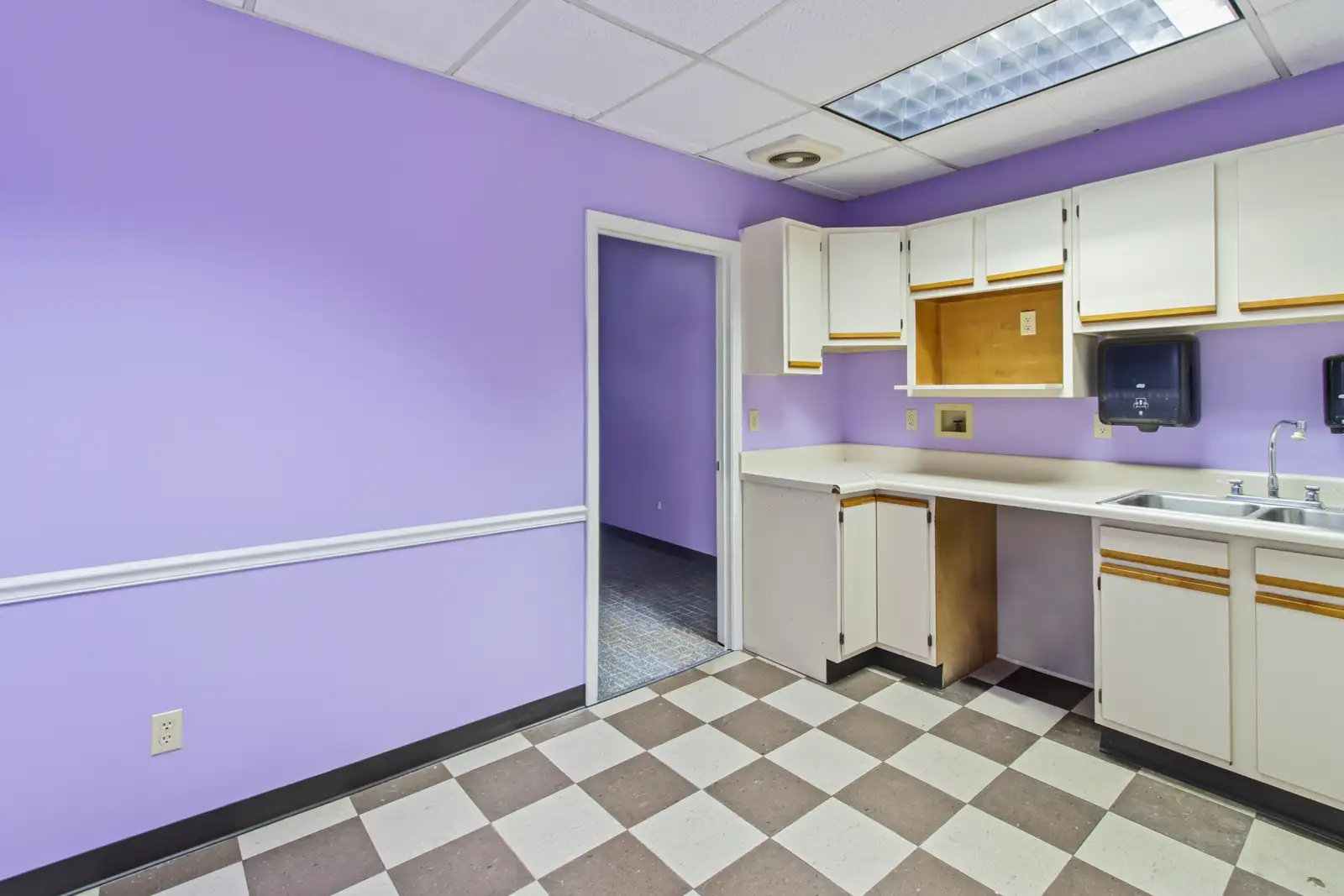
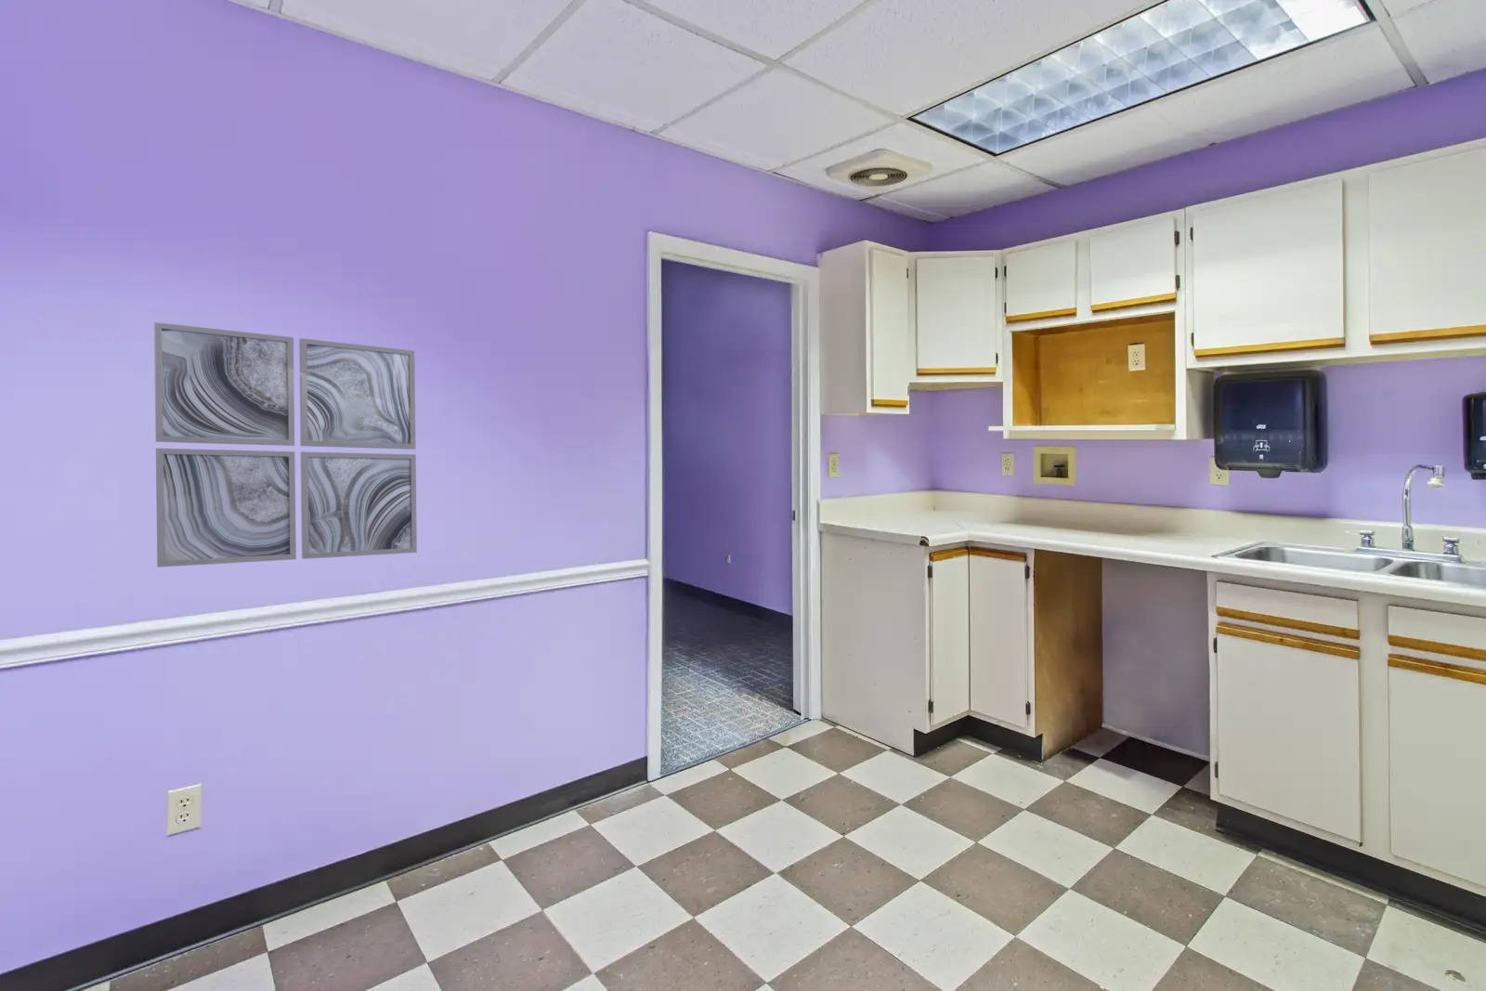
+ wall art [154,322,418,568]
